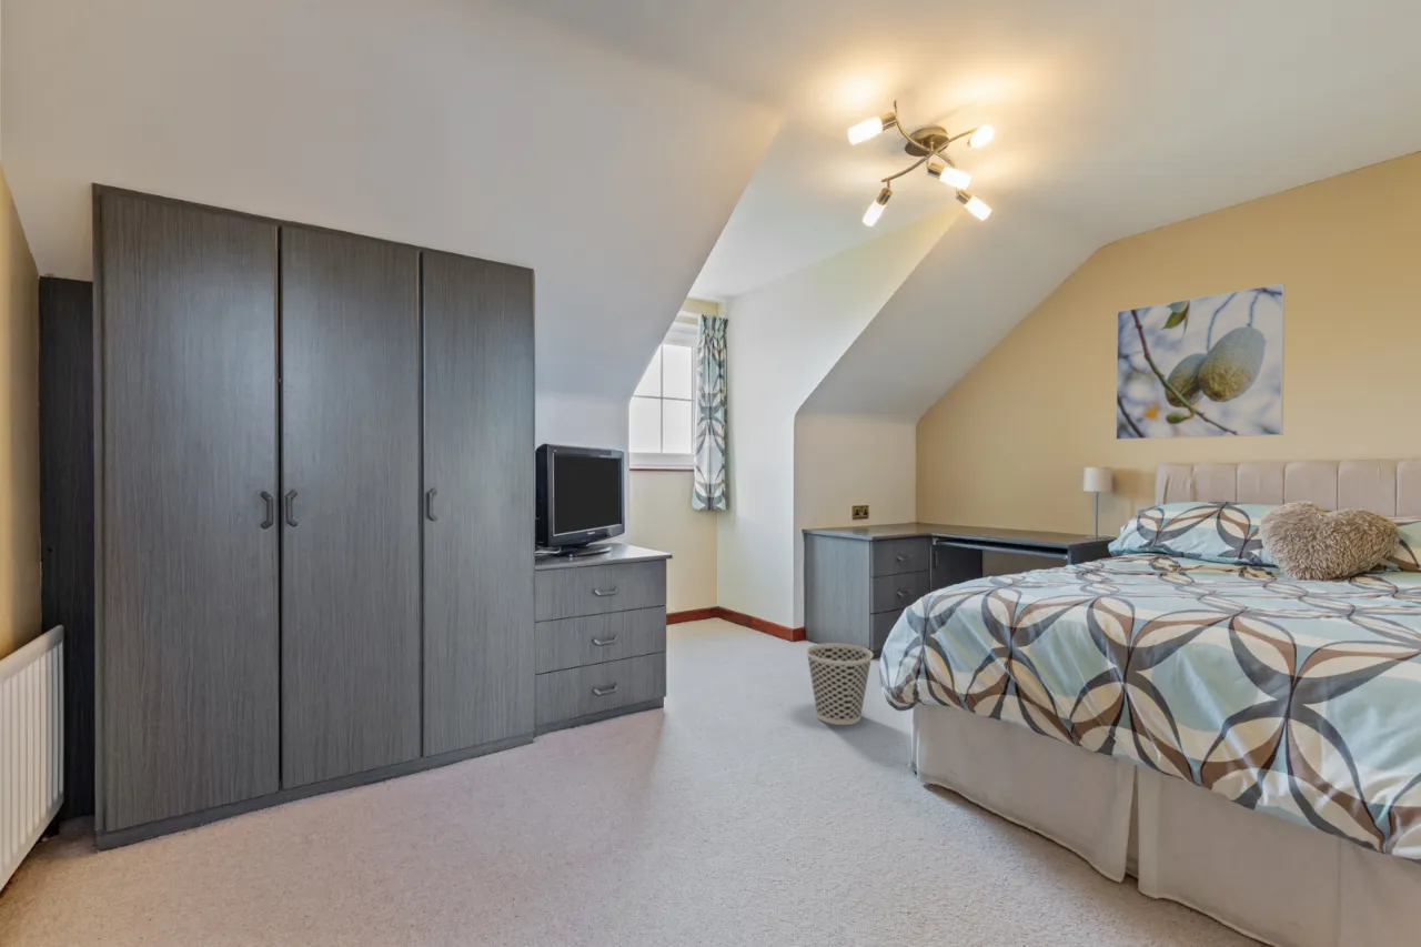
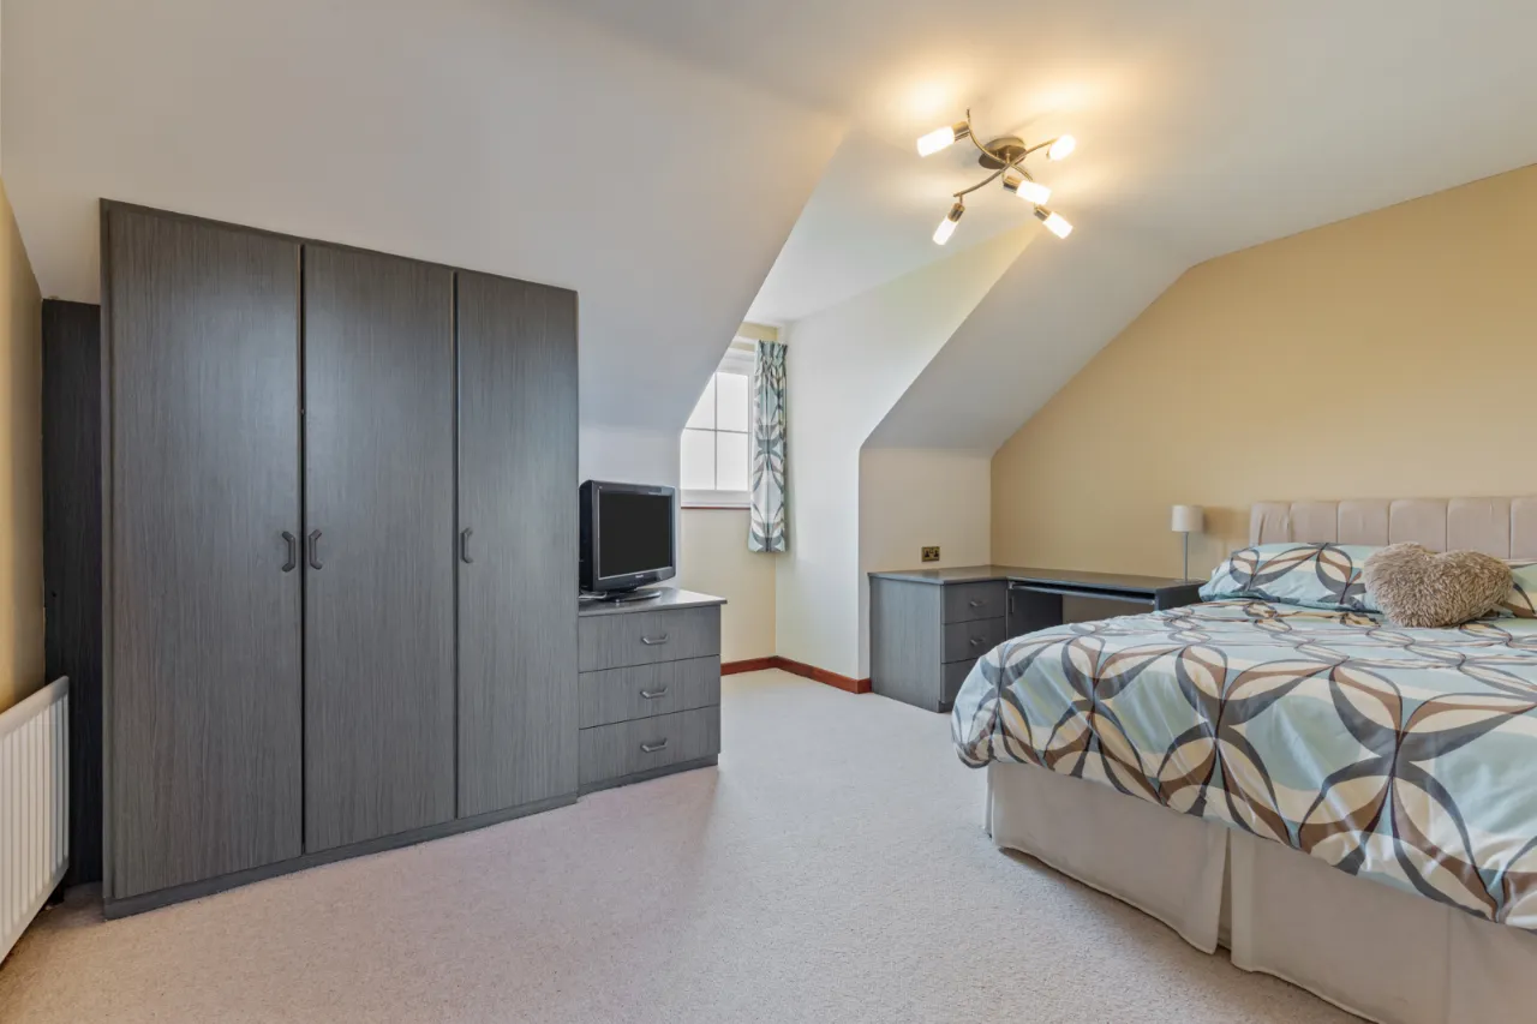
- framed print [1115,282,1286,441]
- wastebasket [805,642,874,726]
